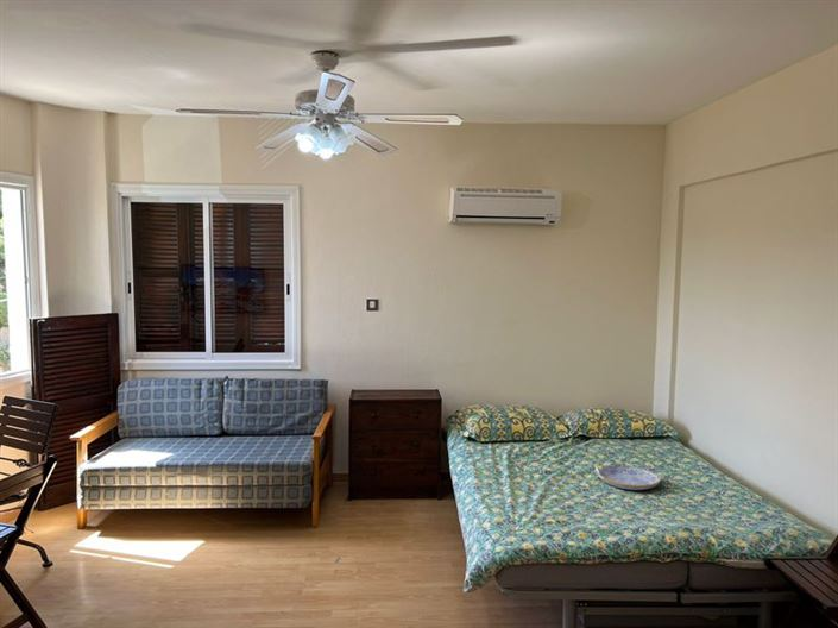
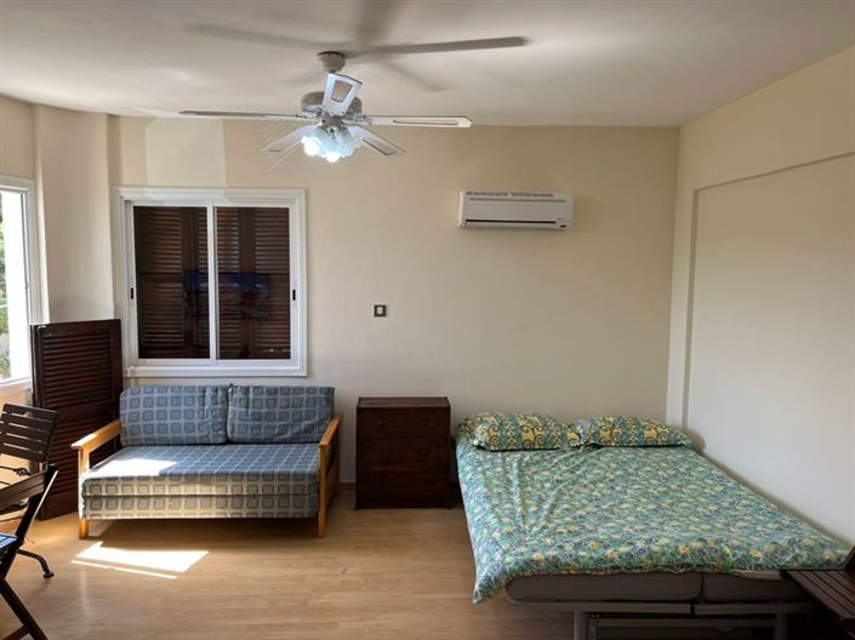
- serving tray [594,465,663,491]
